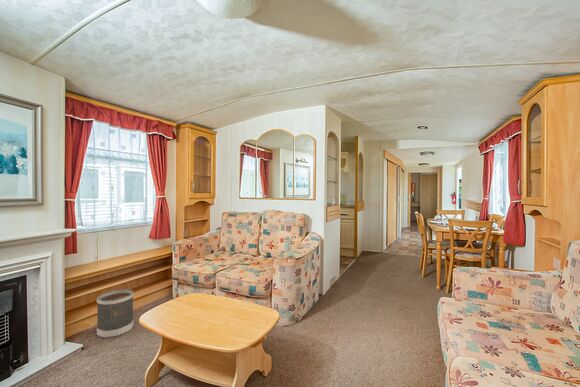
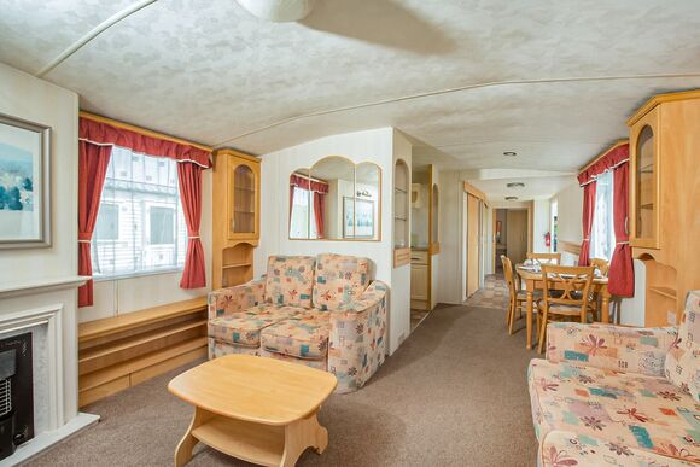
- wastebasket [96,288,135,339]
